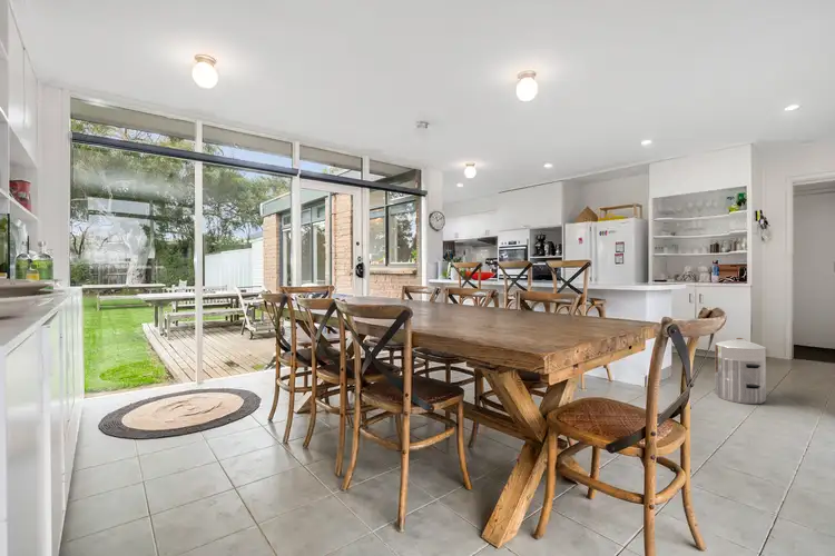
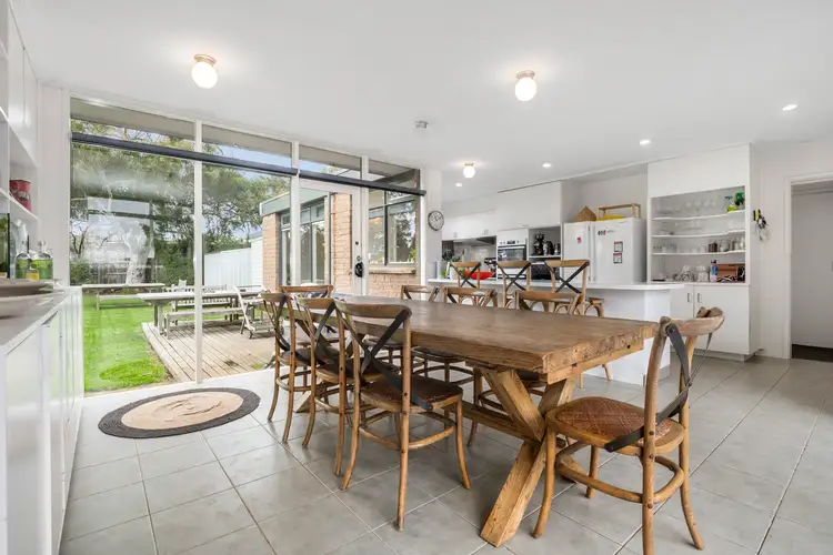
- waste bin [714,337,767,405]
